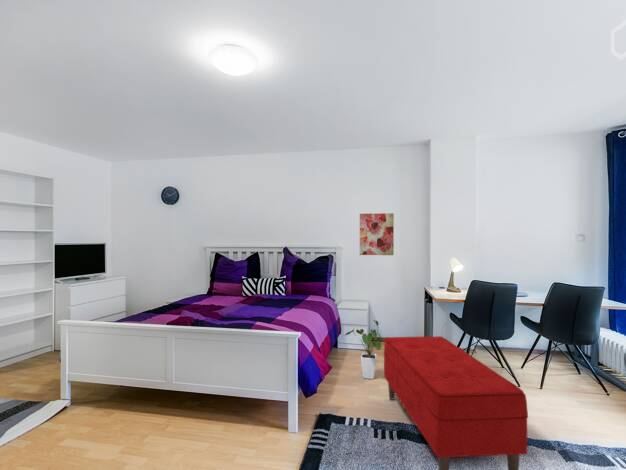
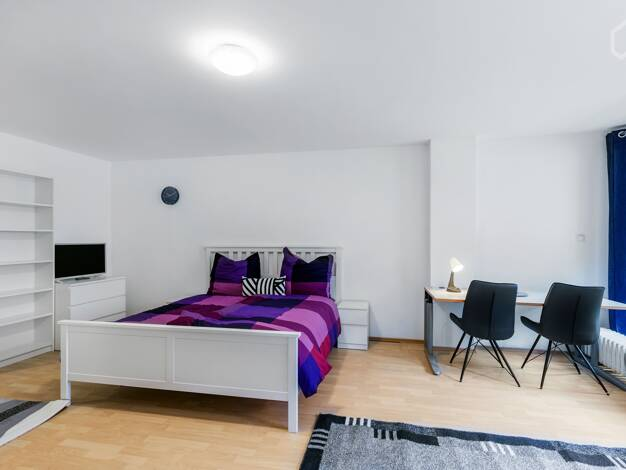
- house plant [344,319,384,380]
- wall art [359,212,395,256]
- bench [383,335,529,470]
